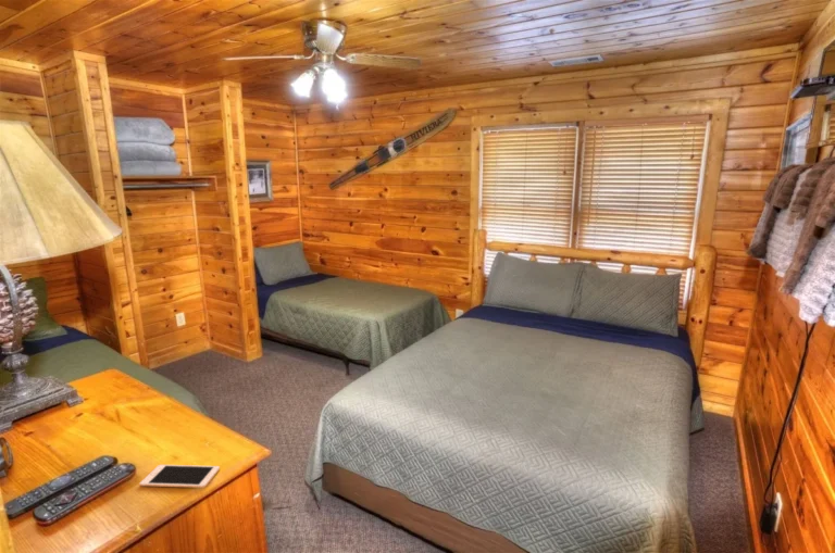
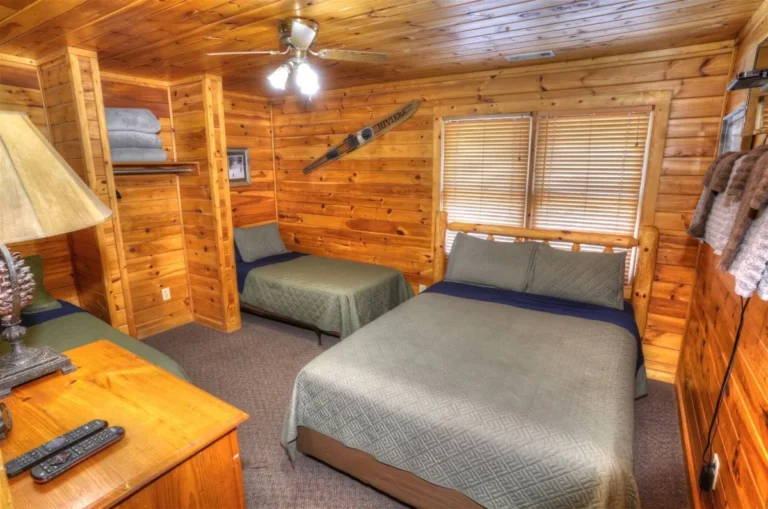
- cell phone [138,464,221,489]
